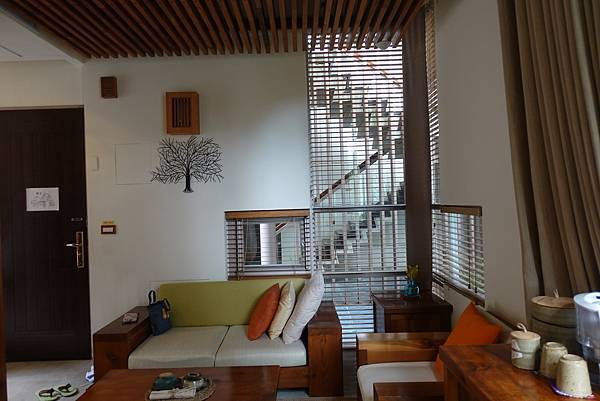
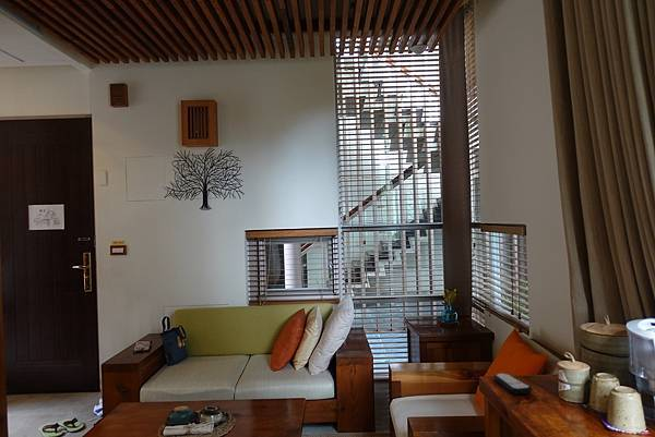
+ remote control [492,373,533,396]
